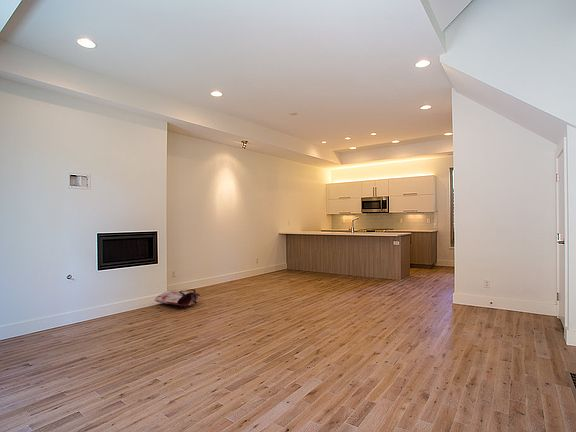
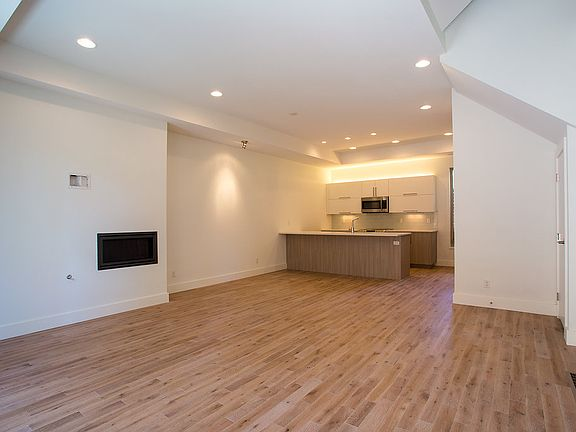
- bag [153,288,201,309]
